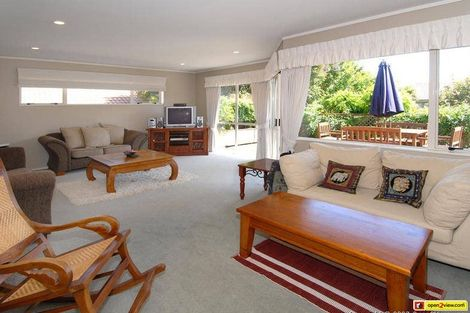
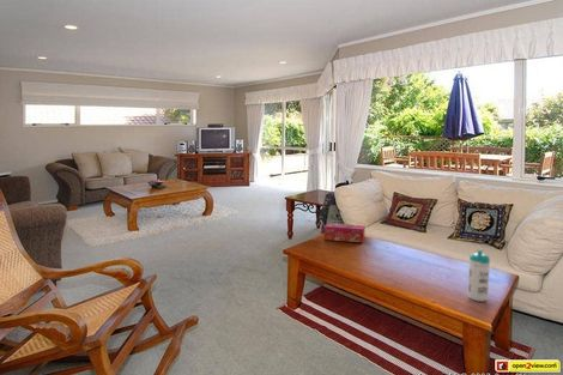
+ water bottle [467,248,491,302]
+ tissue box [322,222,367,243]
